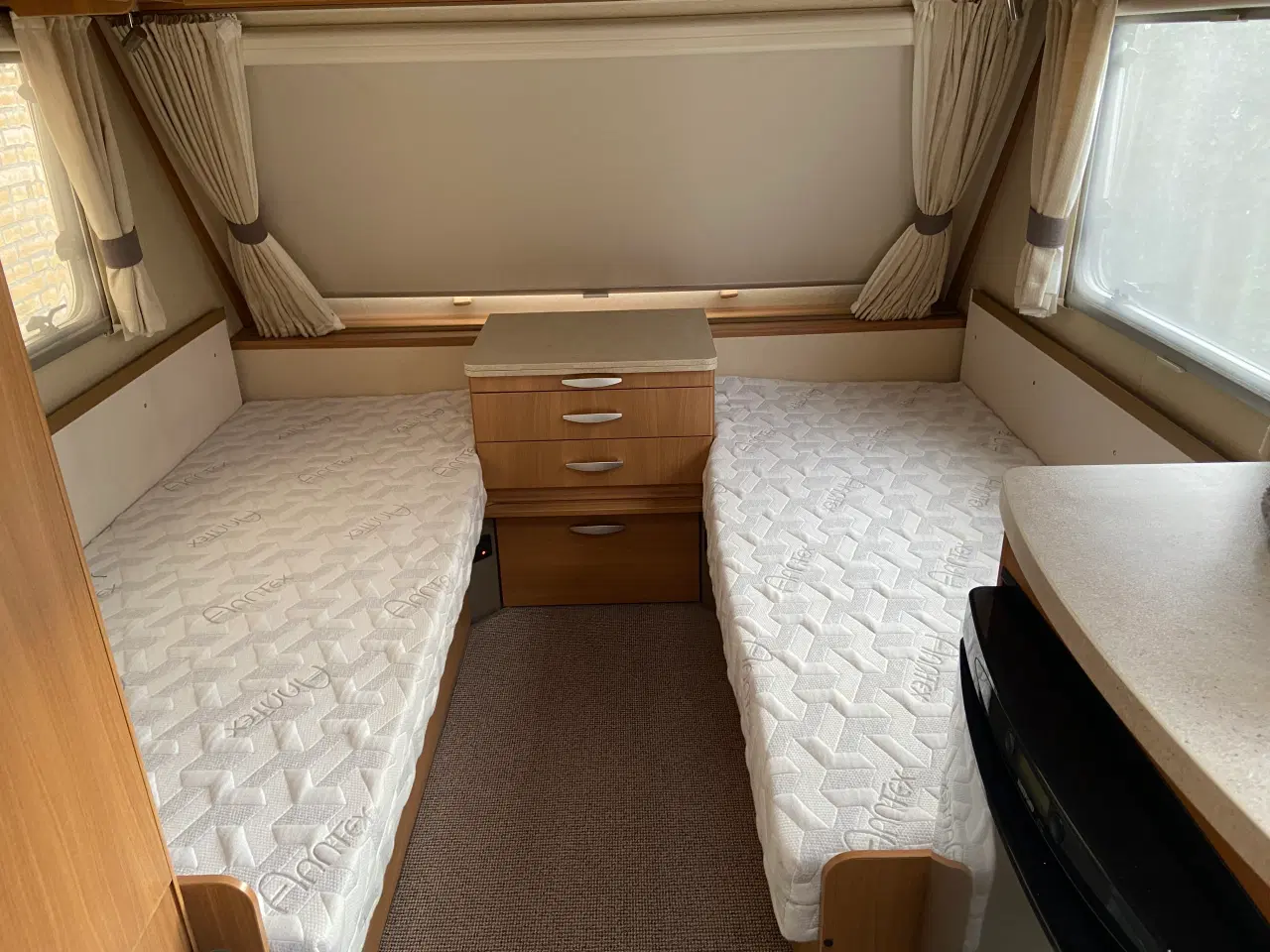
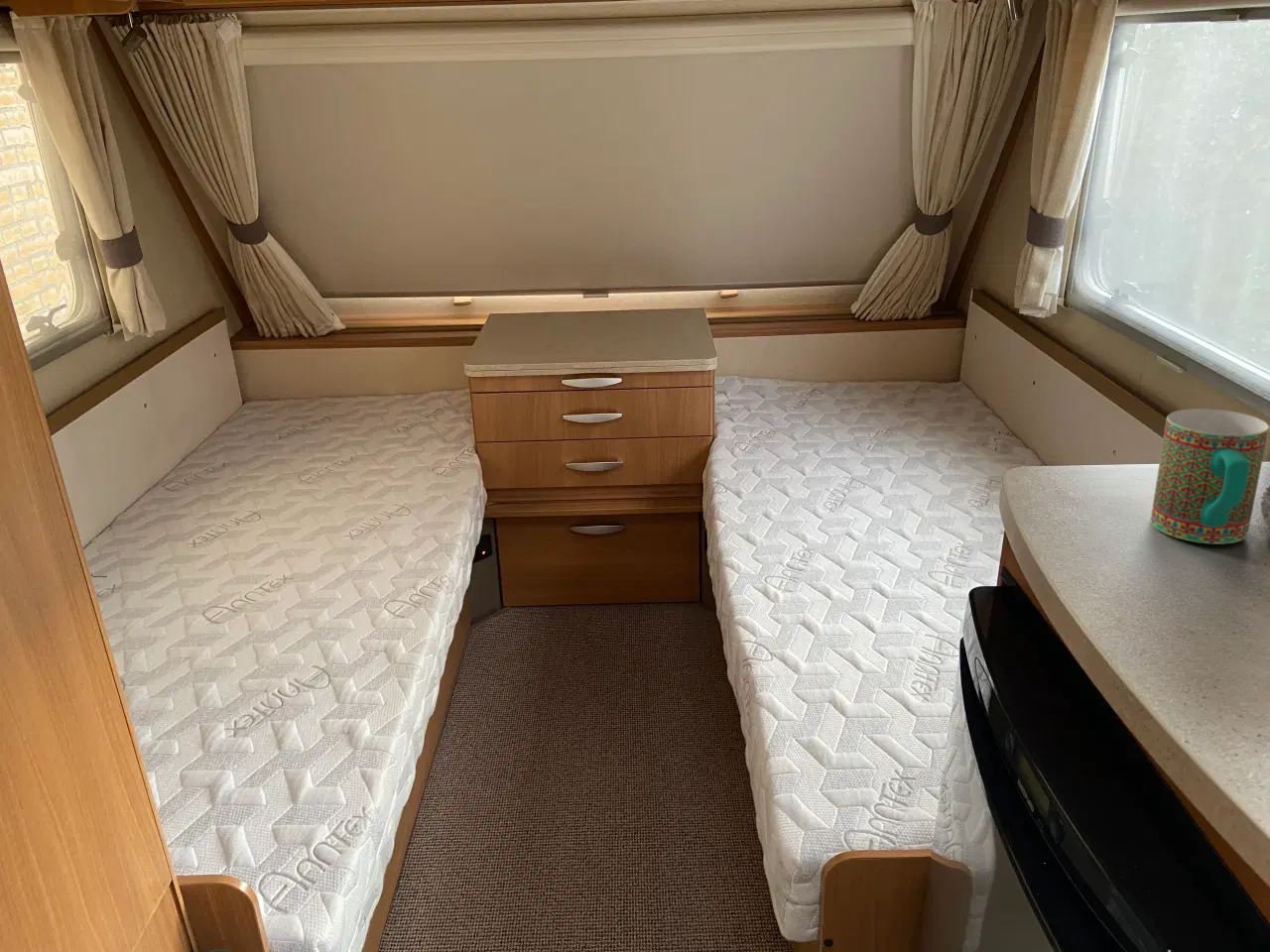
+ mug [1150,408,1269,545]
